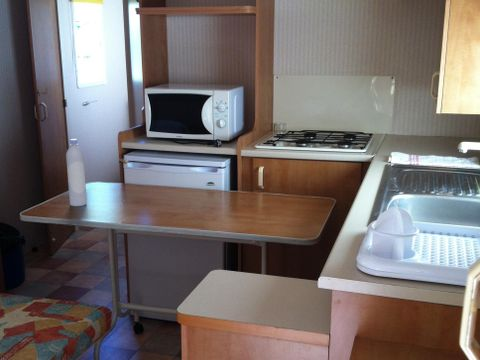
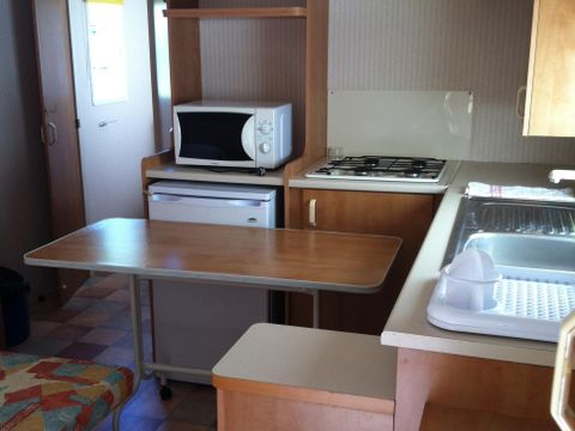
- bottle [65,138,88,207]
